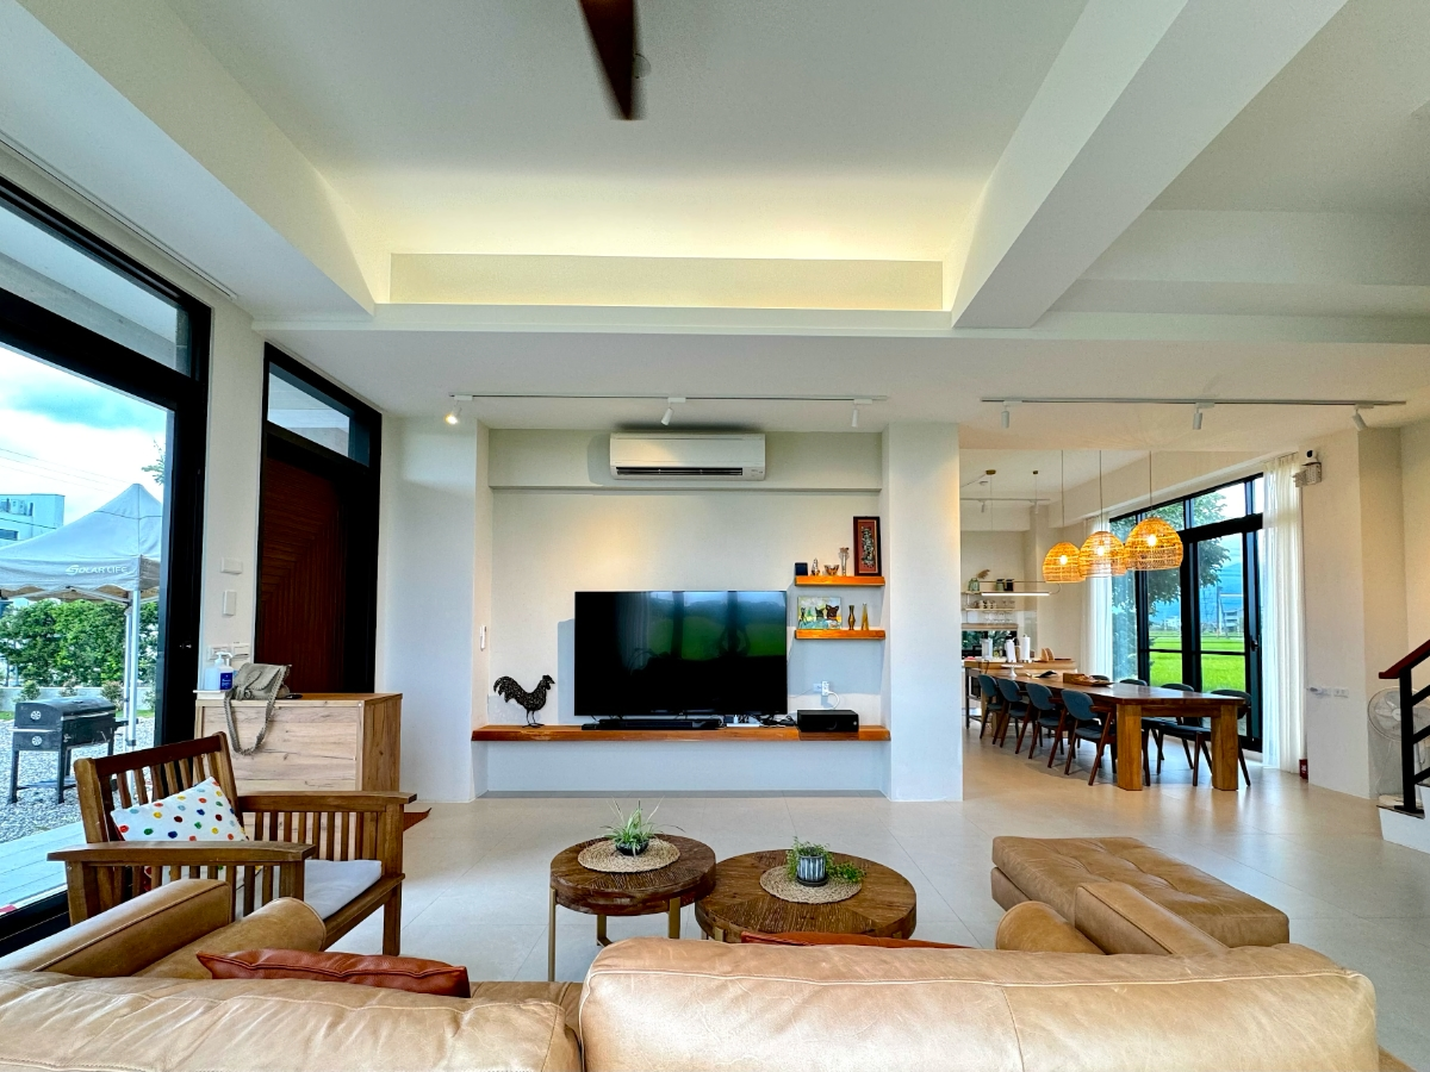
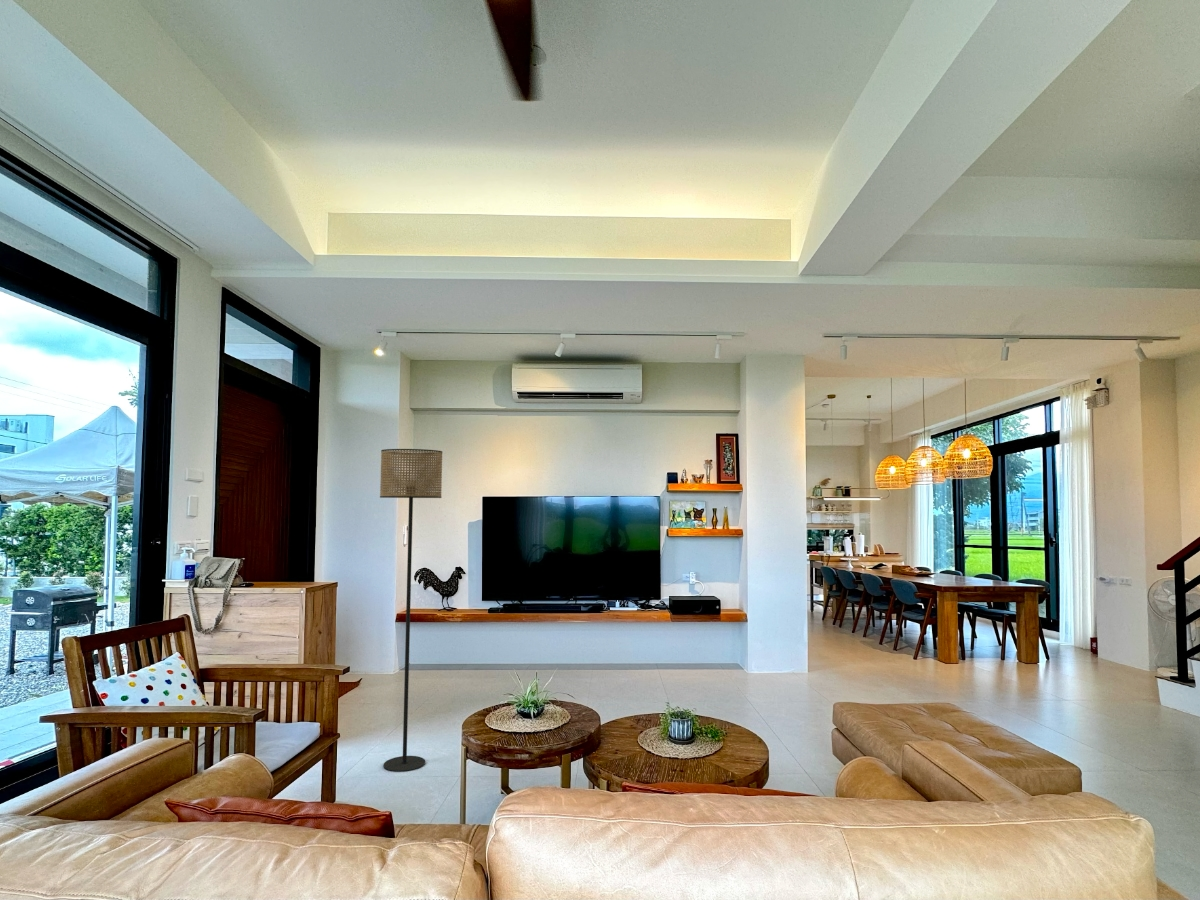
+ floor lamp [379,448,443,773]
